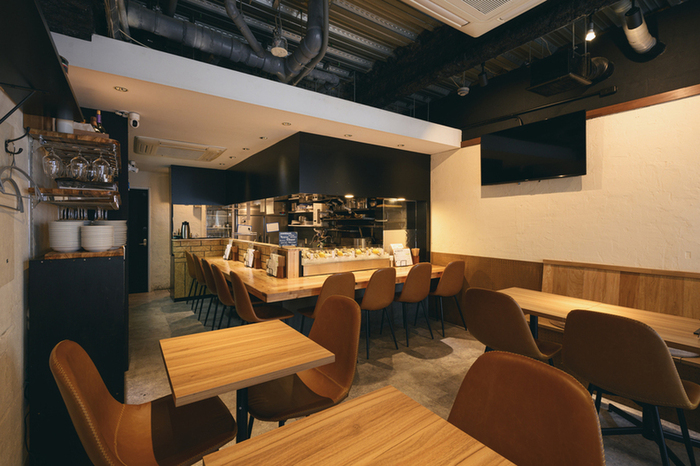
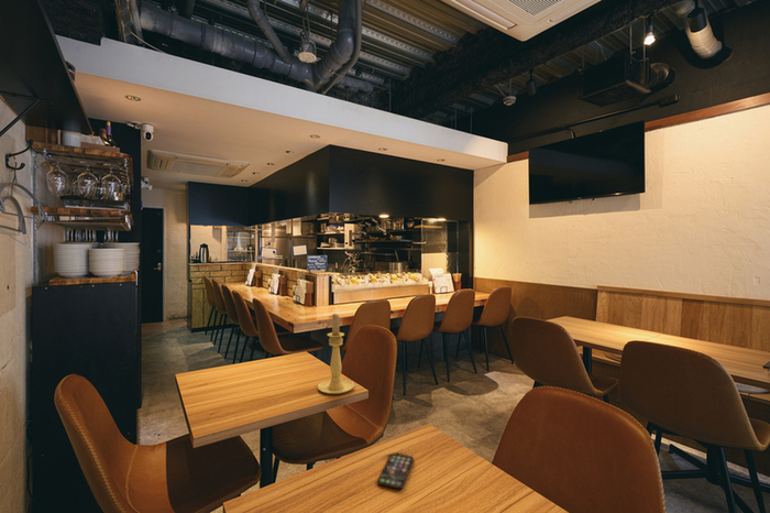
+ candle holder [317,312,355,395]
+ smartphone [376,452,415,490]
